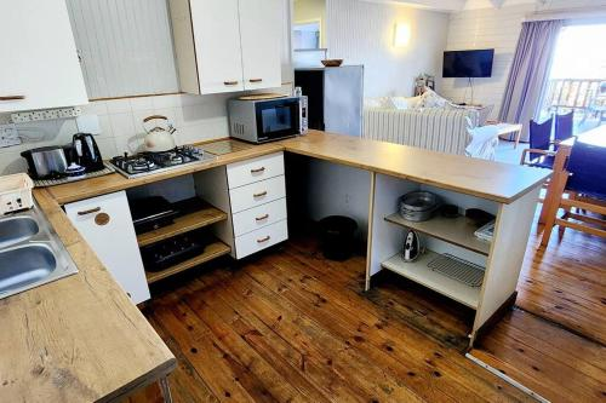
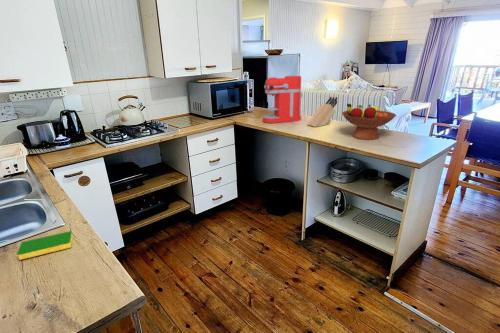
+ dish sponge [16,230,74,261]
+ coffee maker [262,75,303,124]
+ knife block [306,96,338,128]
+ fruit bowl [341,103,397,141]
